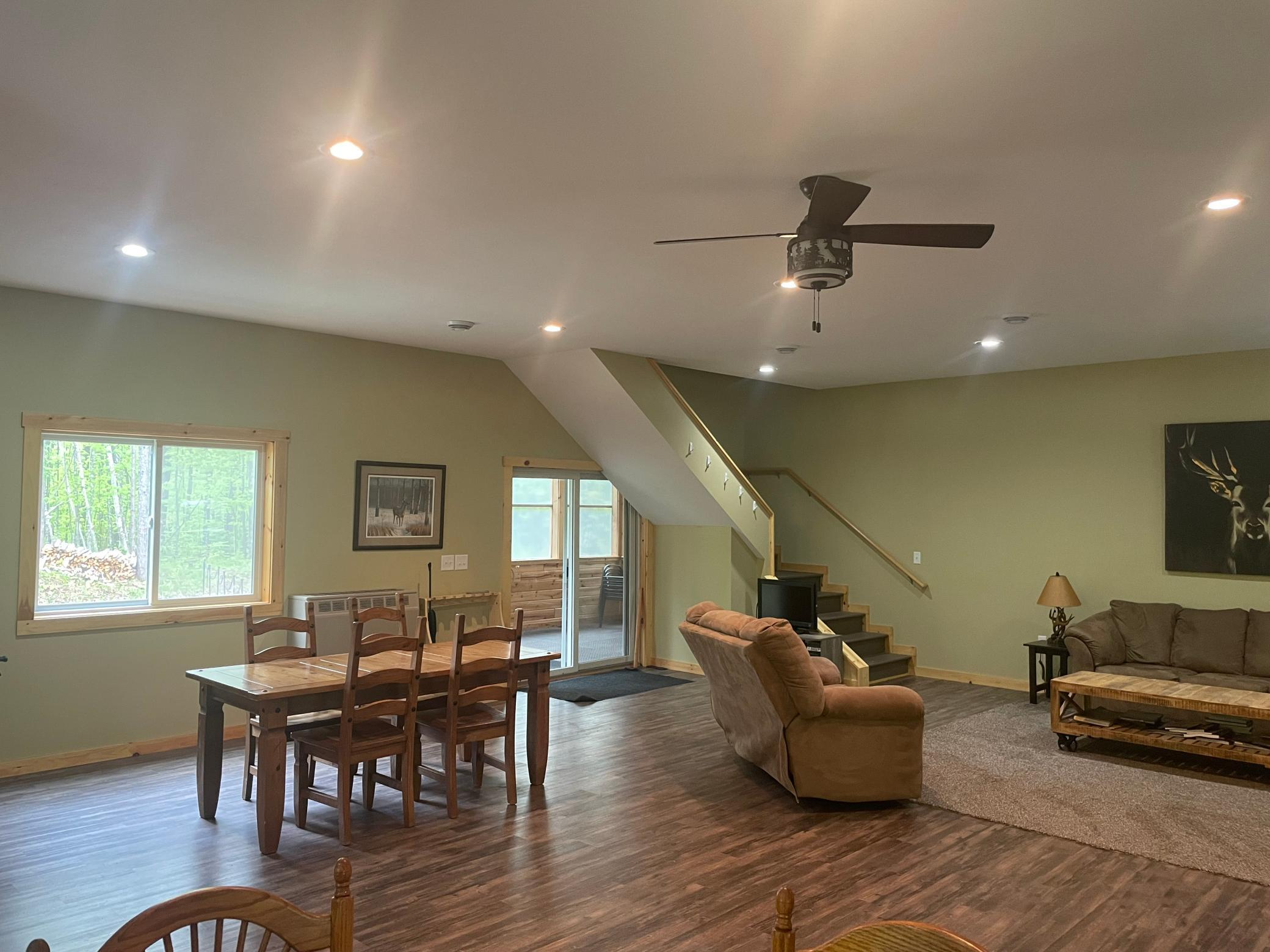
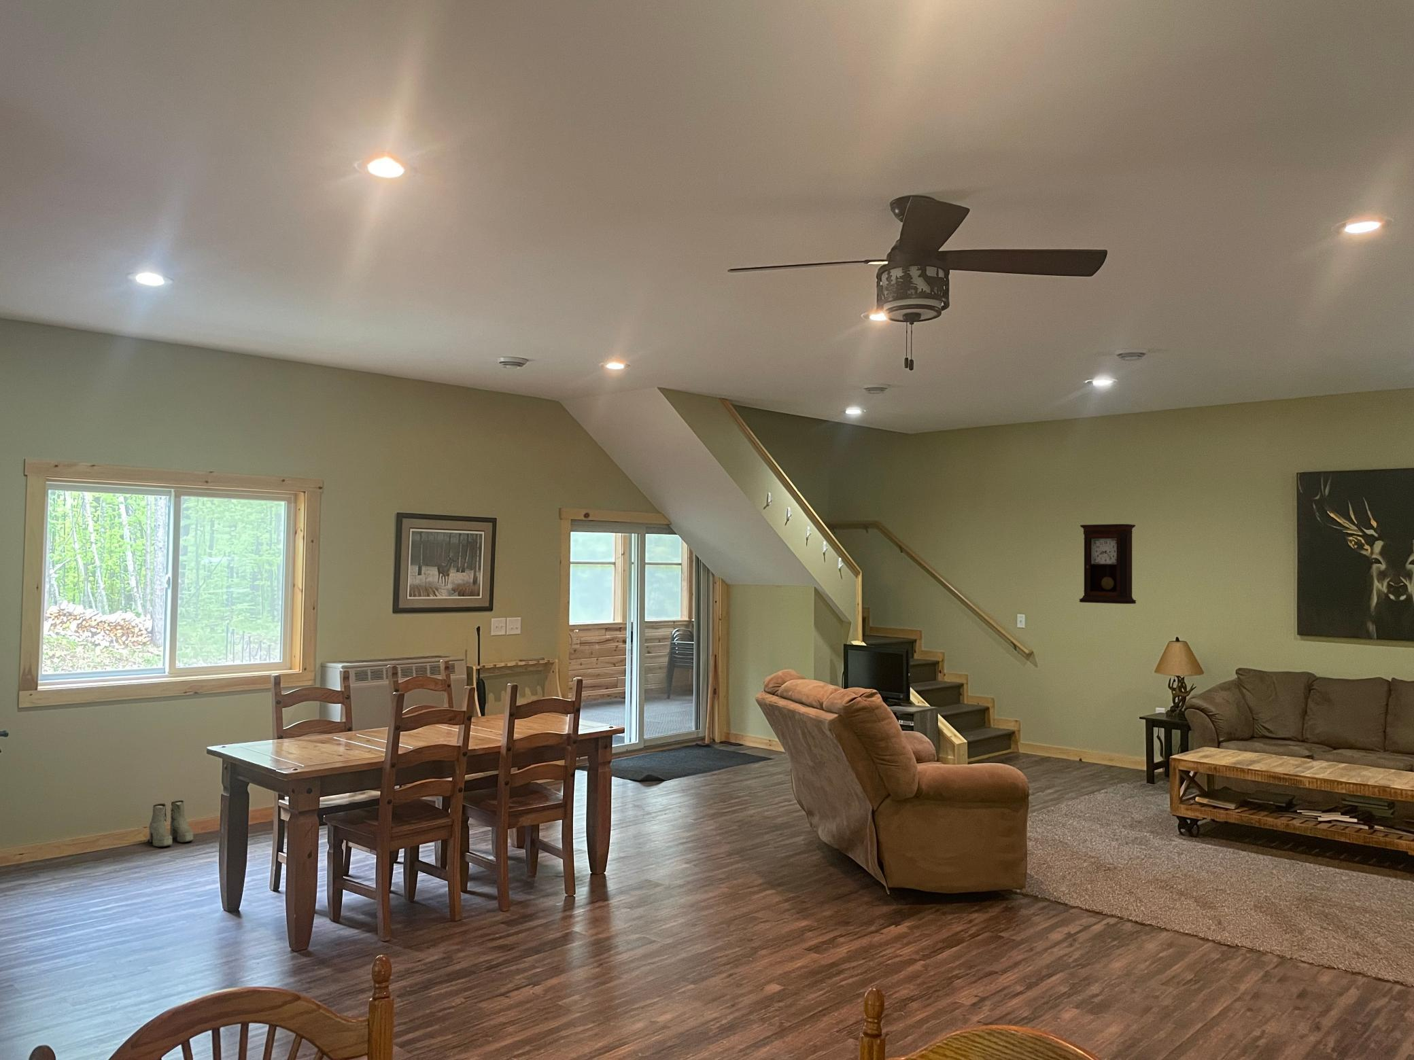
+ boots [148,799,194,847]
+ pendulum clock [1078,523,1137,605]
